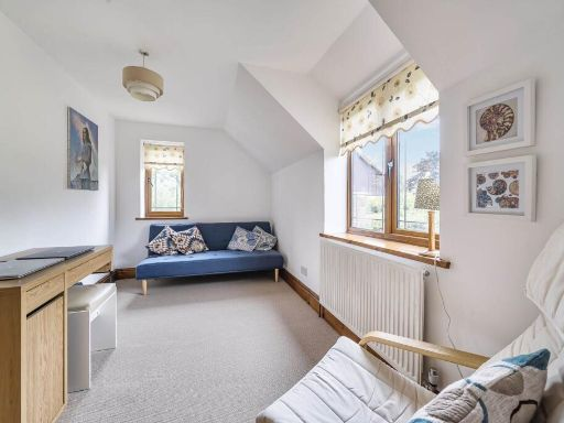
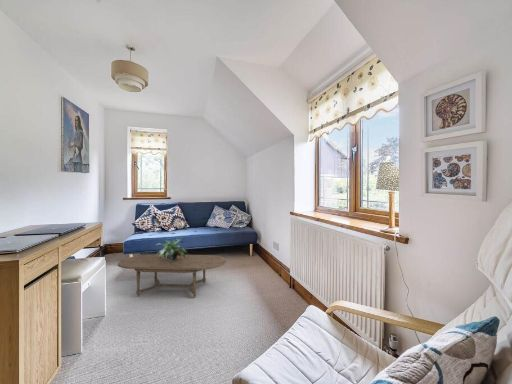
+ potted plant [156,238,189,261]
+ coffee table [117,253,228,299]
